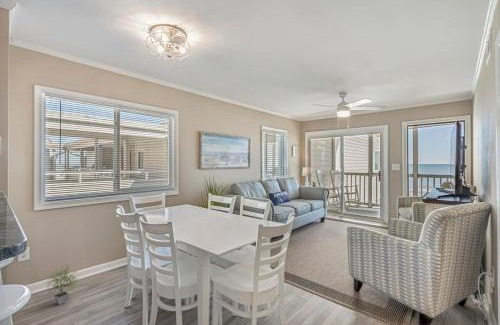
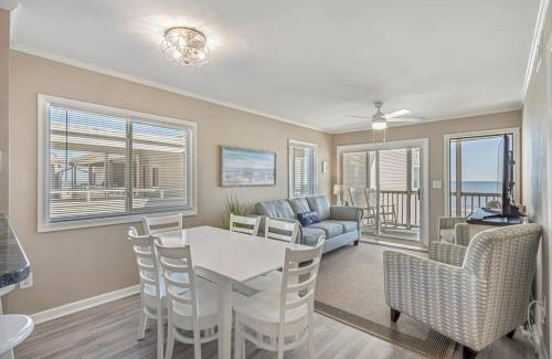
- potted plant [42,263,83,306]
